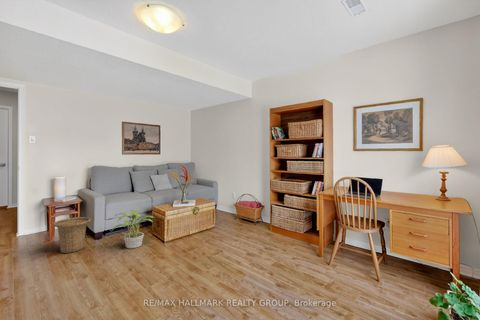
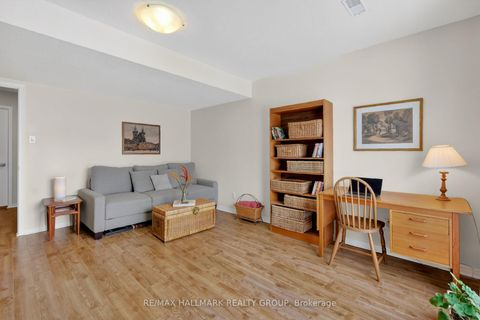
- basket [52,216,92,254]
- potted plant [111,209,156,249]
